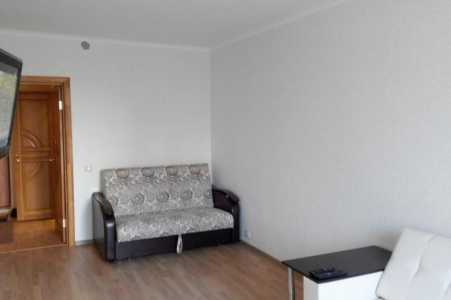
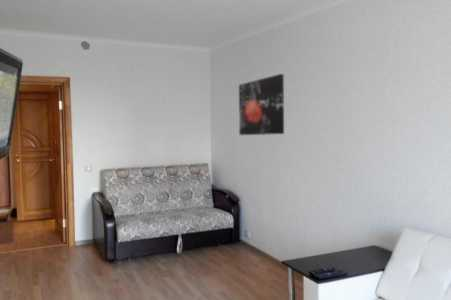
+ wall art [238,73,285,136]
